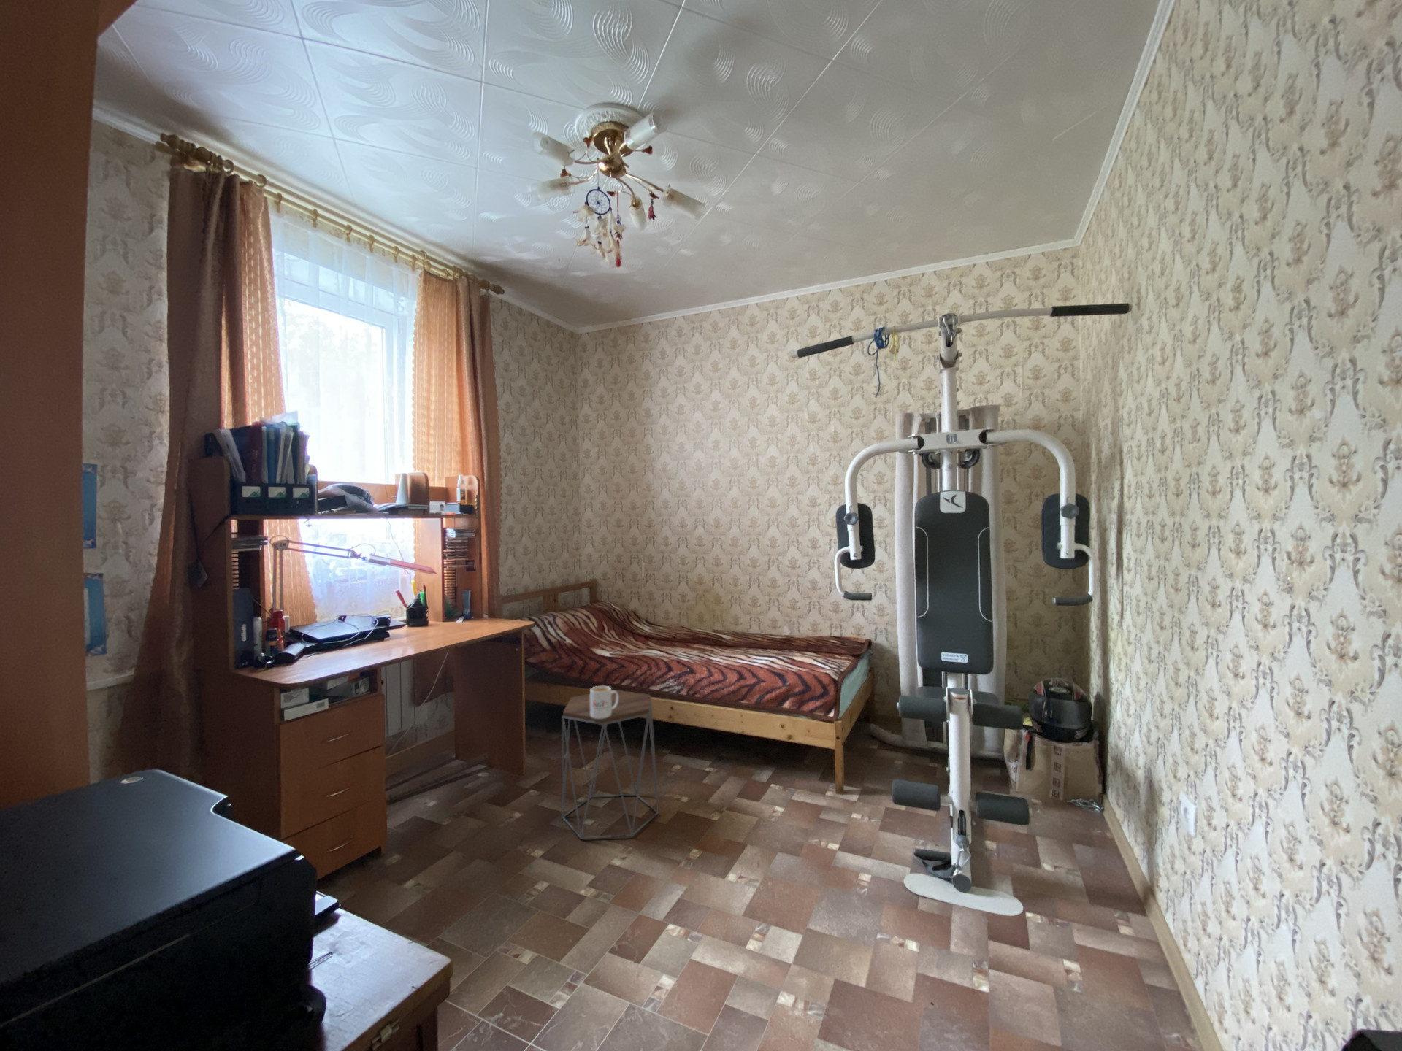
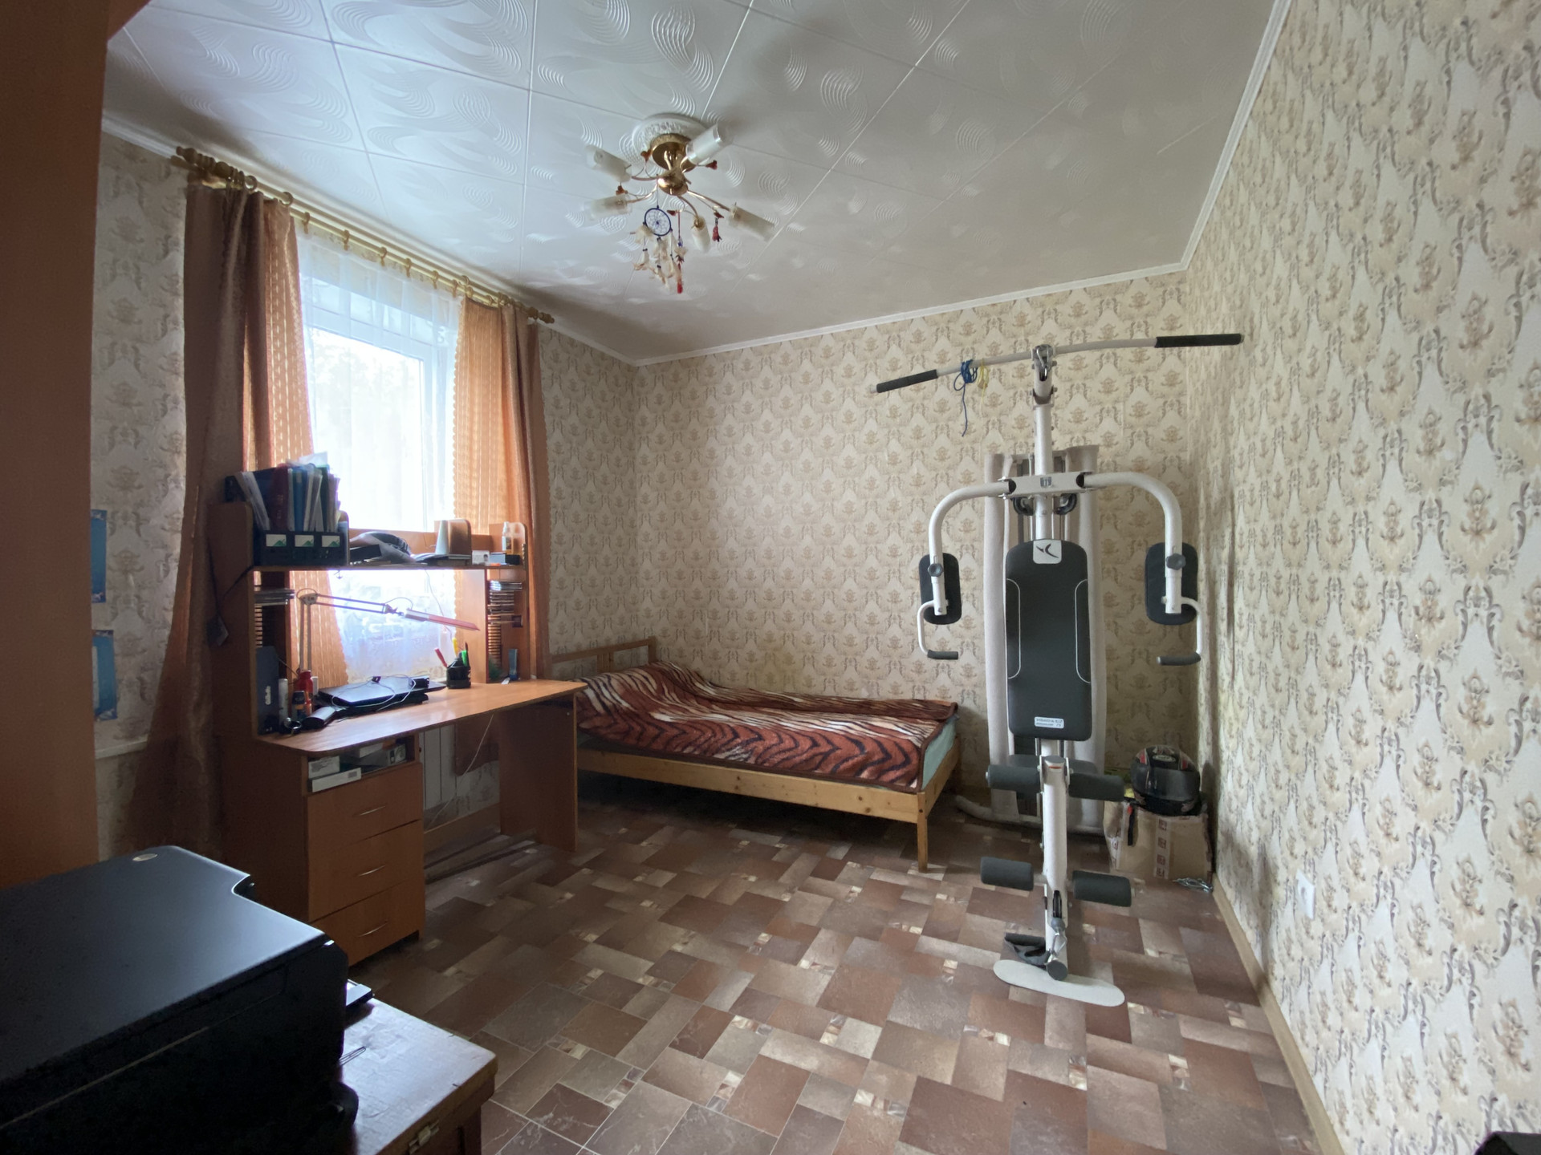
- mug [590,686,618,719]
- side table [561,689,659,840]
